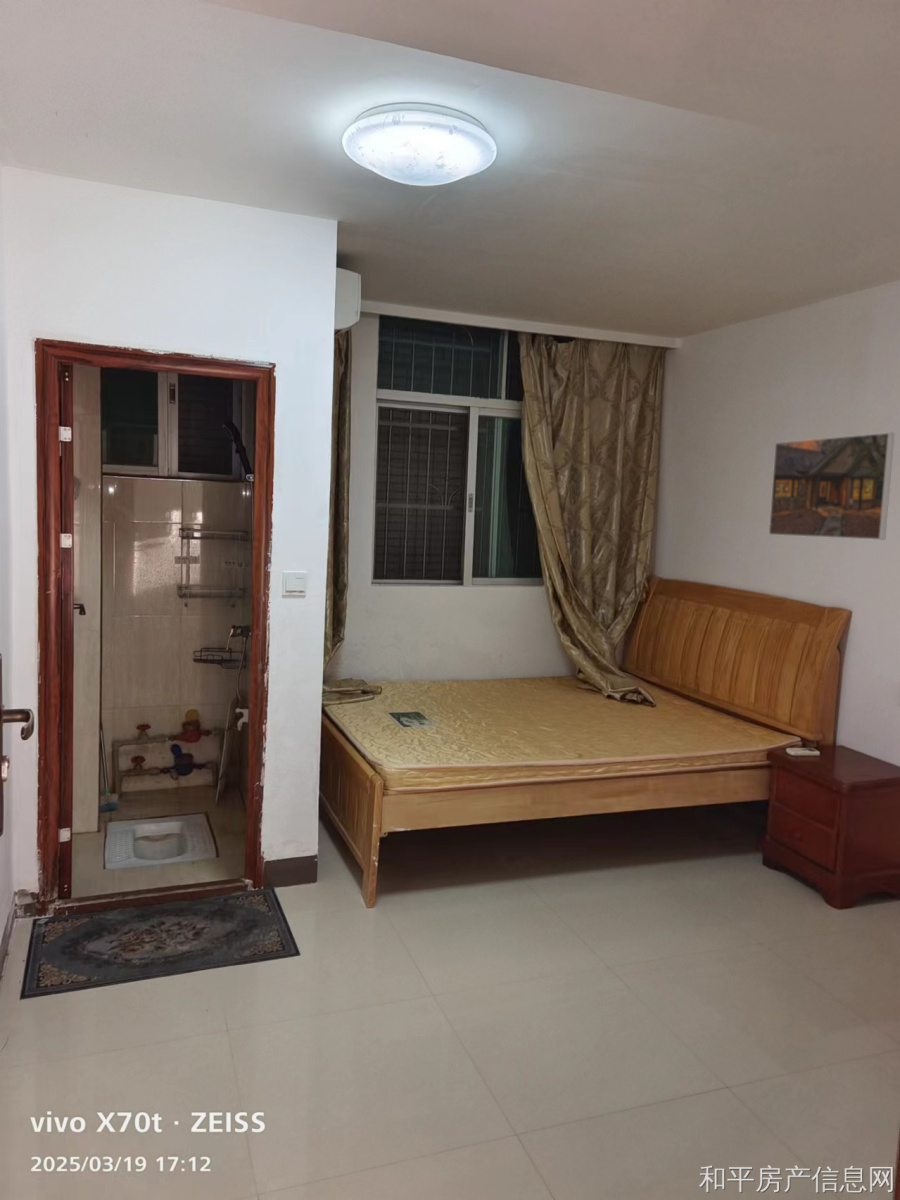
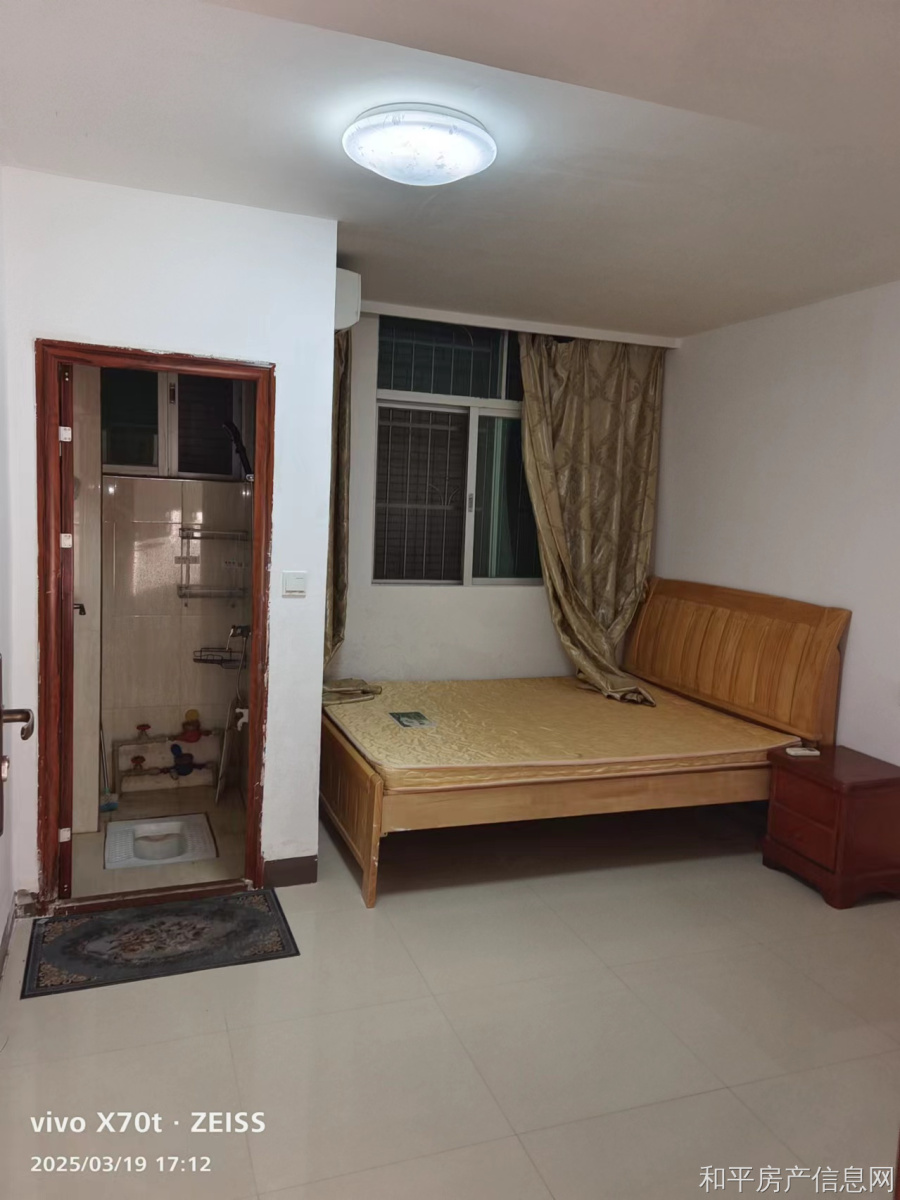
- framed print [768,431,895,541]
